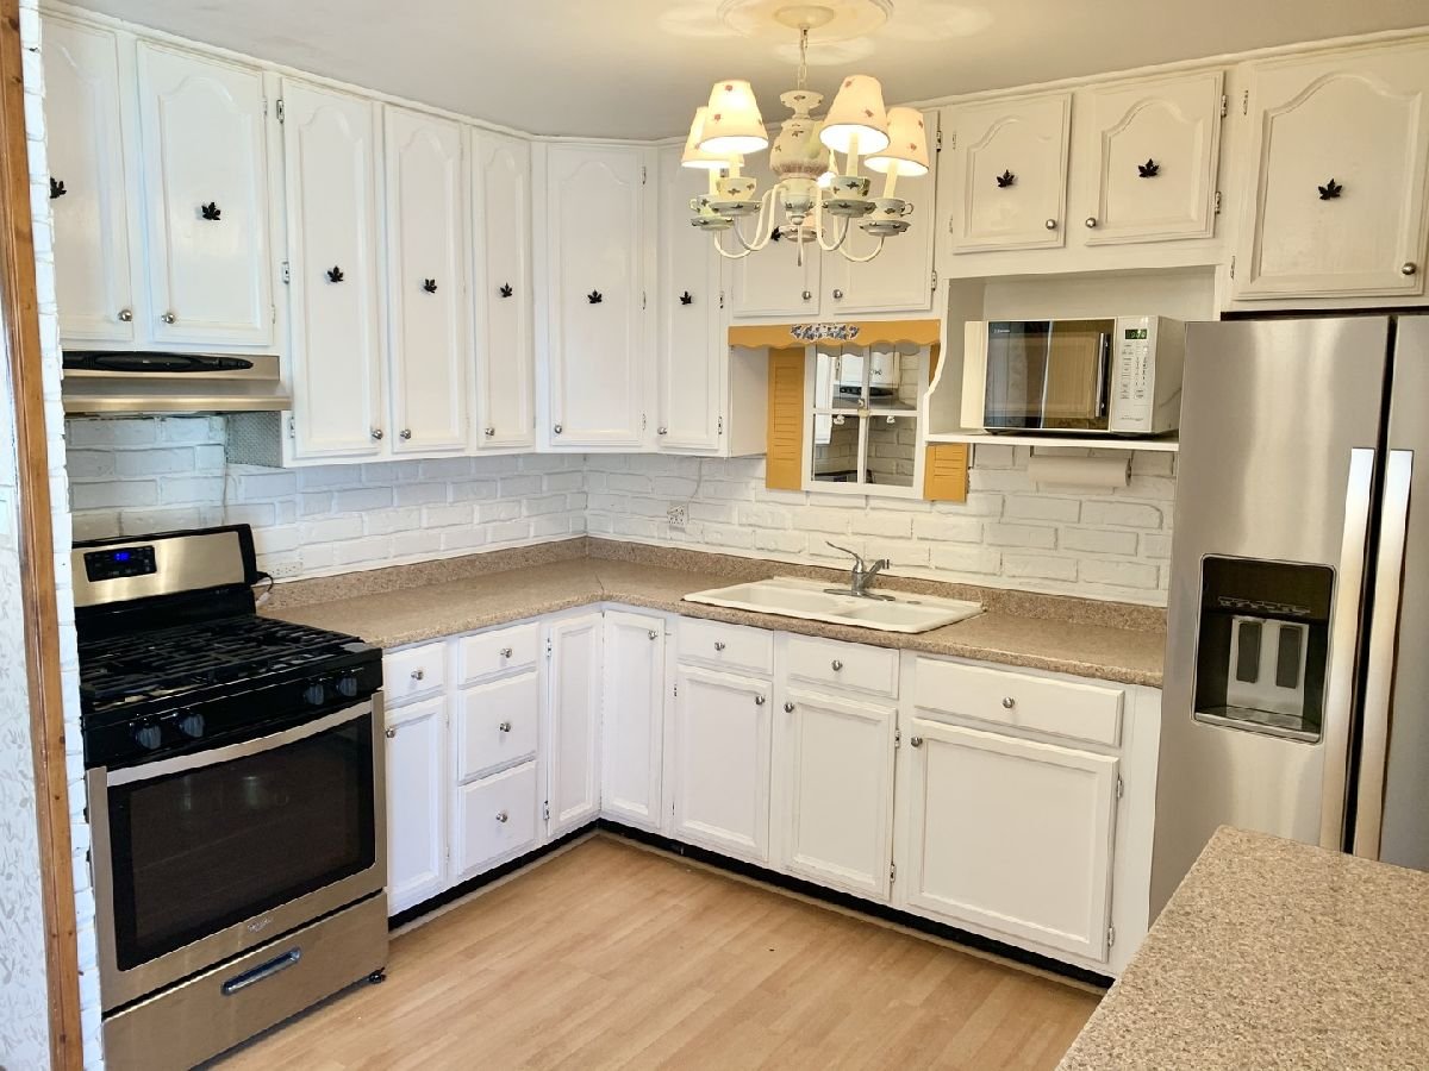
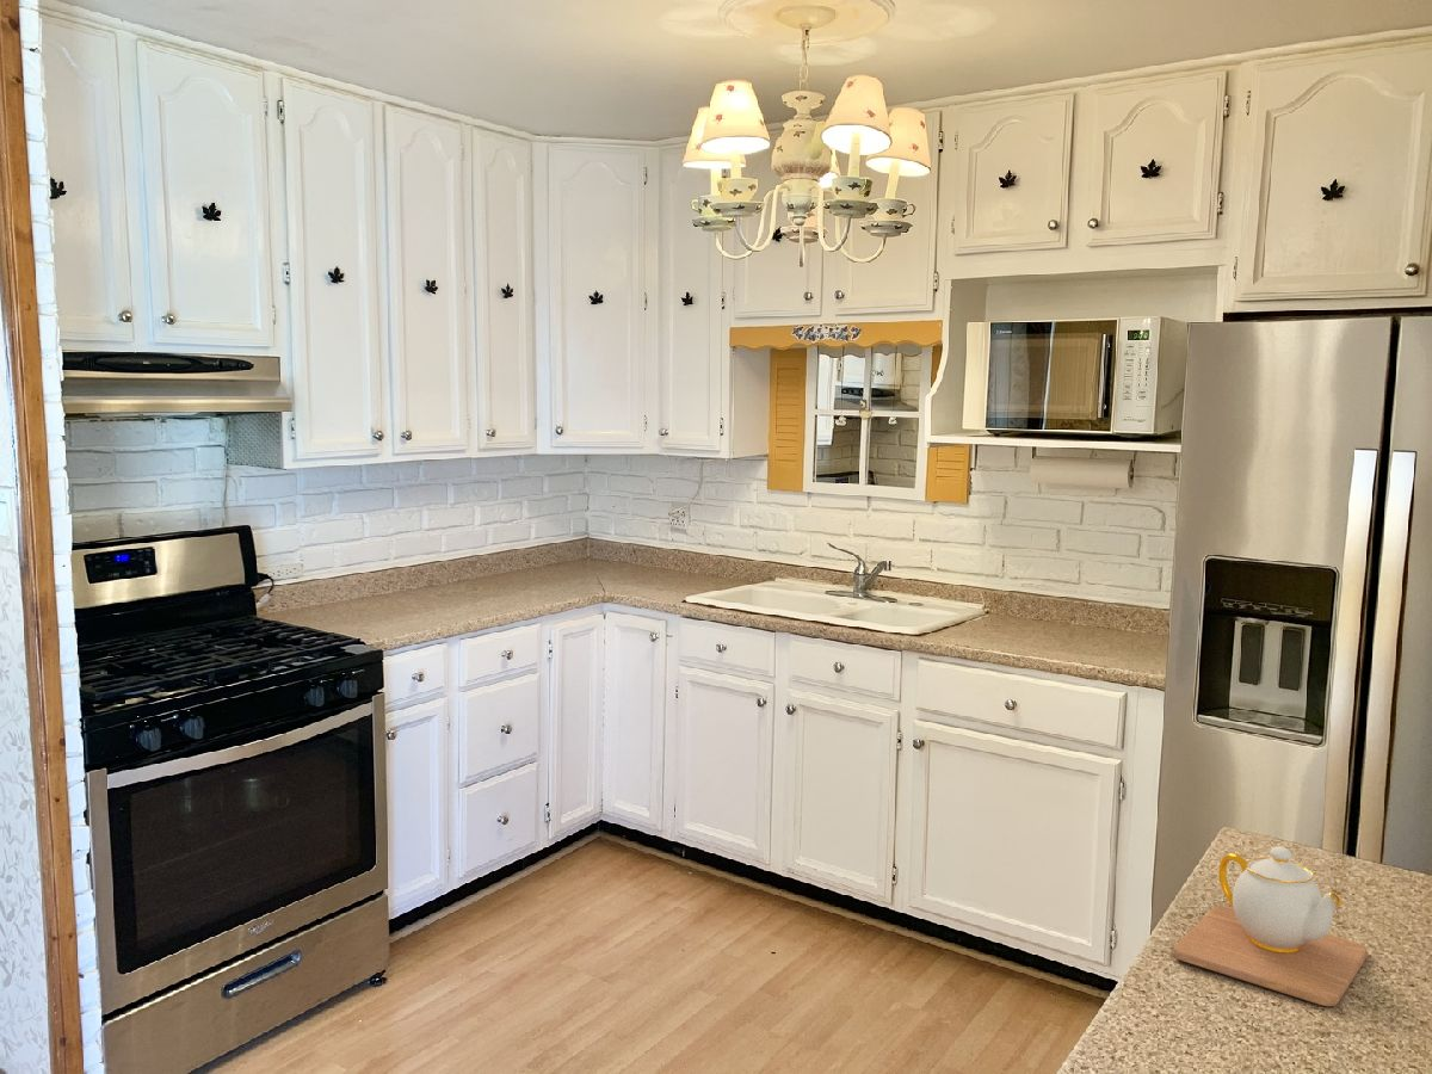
+ teapot [1172,846,1369,1007]
